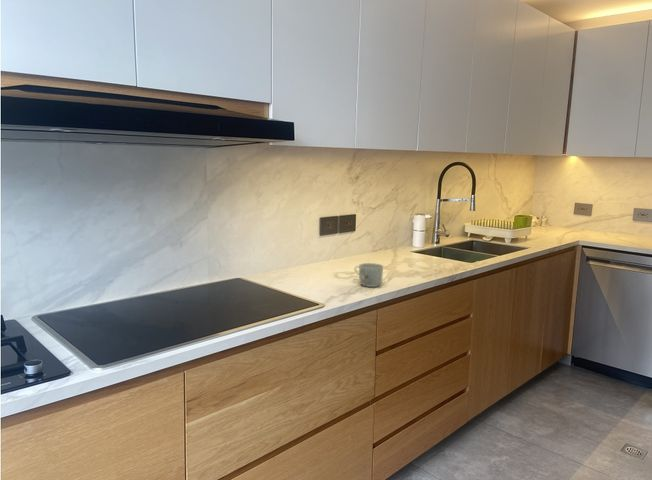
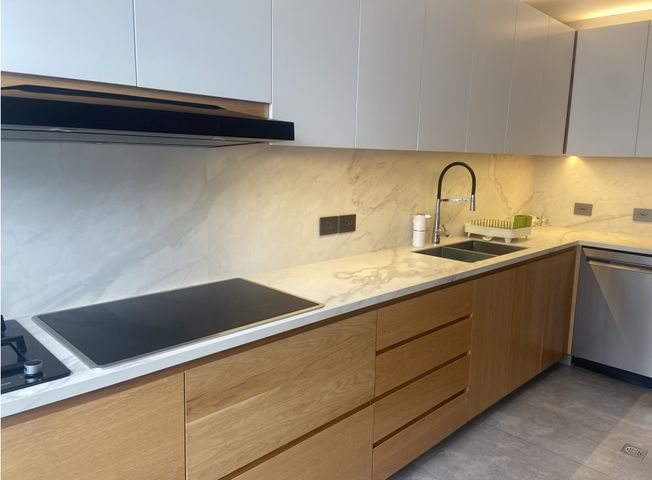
- mug [353,262,384,288]
